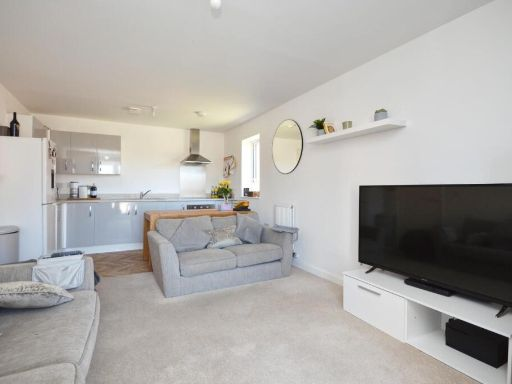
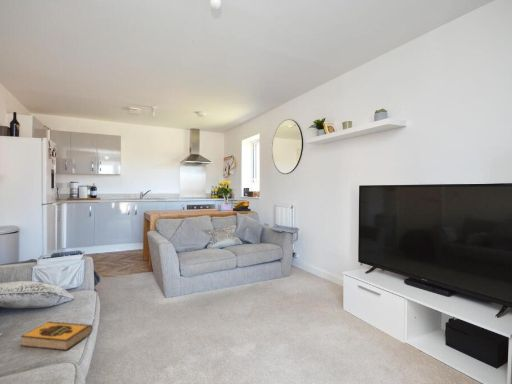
+ hardback book [19,320,94,351]
